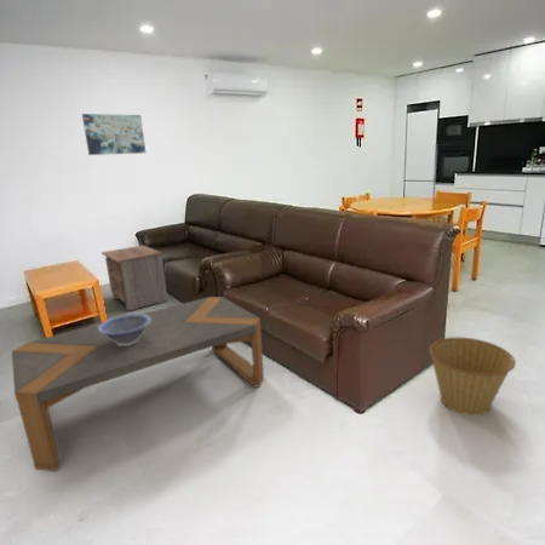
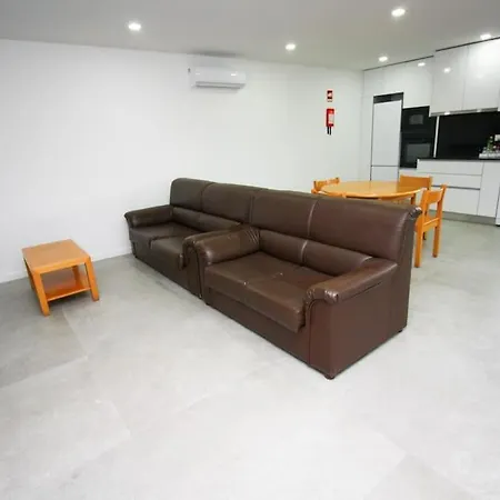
- nightstand [101,243,168,311]
- coffee table [11,296,265,472]
- basket [428,337,517,417]
- decorative bowl [98,312,151,345]
- wall art [81,113,147,156]
